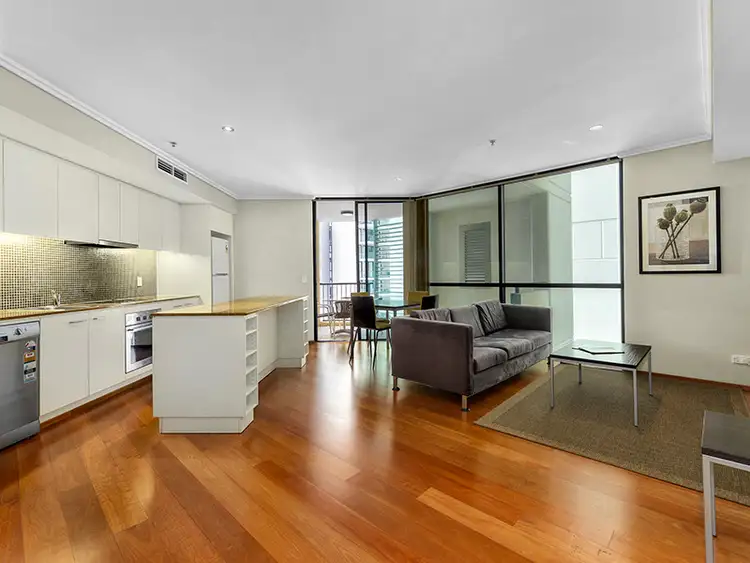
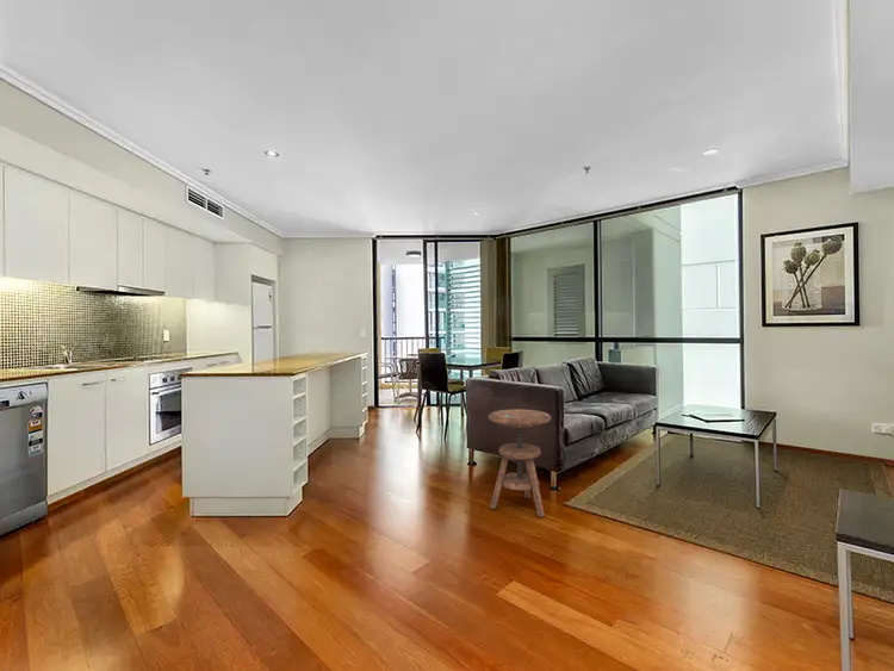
+ side table [488,408,552,518]
